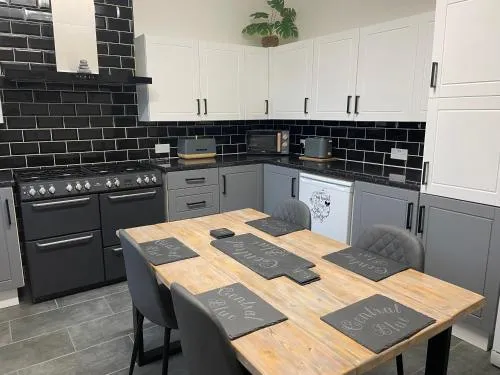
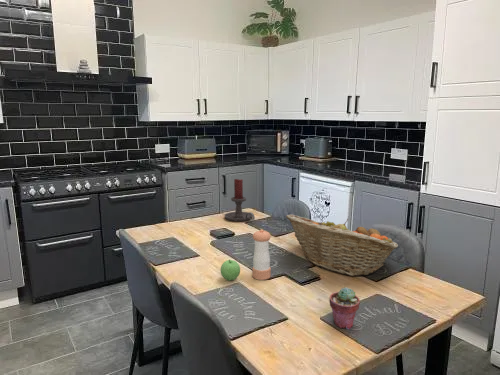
+ potted succulent [328,286,361,330]
+ apple [220,259,241,282]
+ pepper shaker [251,228,272,281]
+ candle holder [223,178,256,222]
+ fruit basket [285,213,399,277]
